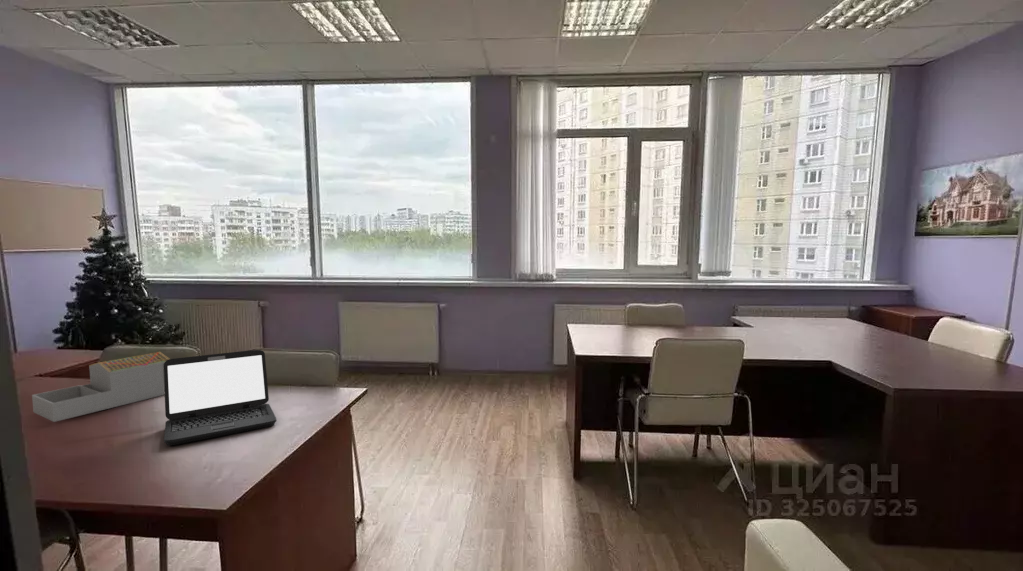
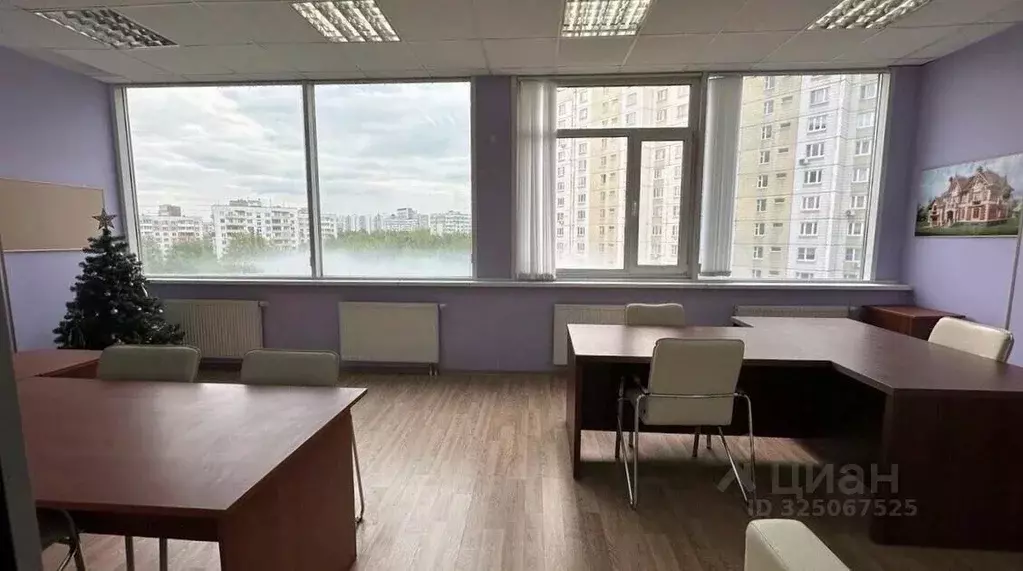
- architectural model [31,351,170,423]
- laptop [163,349,278,447]
